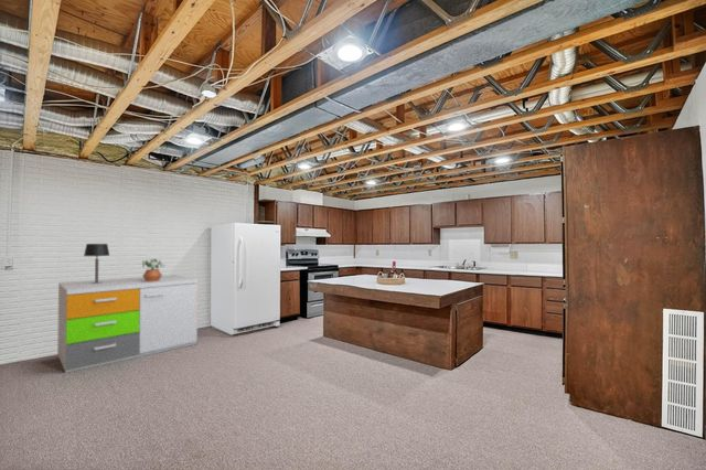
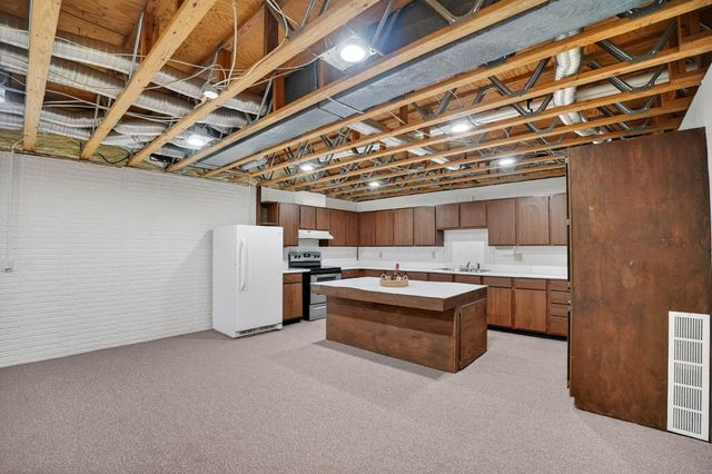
- potted plant [141,258,165,281]
- storage cabinet [56,274,199,374]
- table lamp [83,243,110,284]
